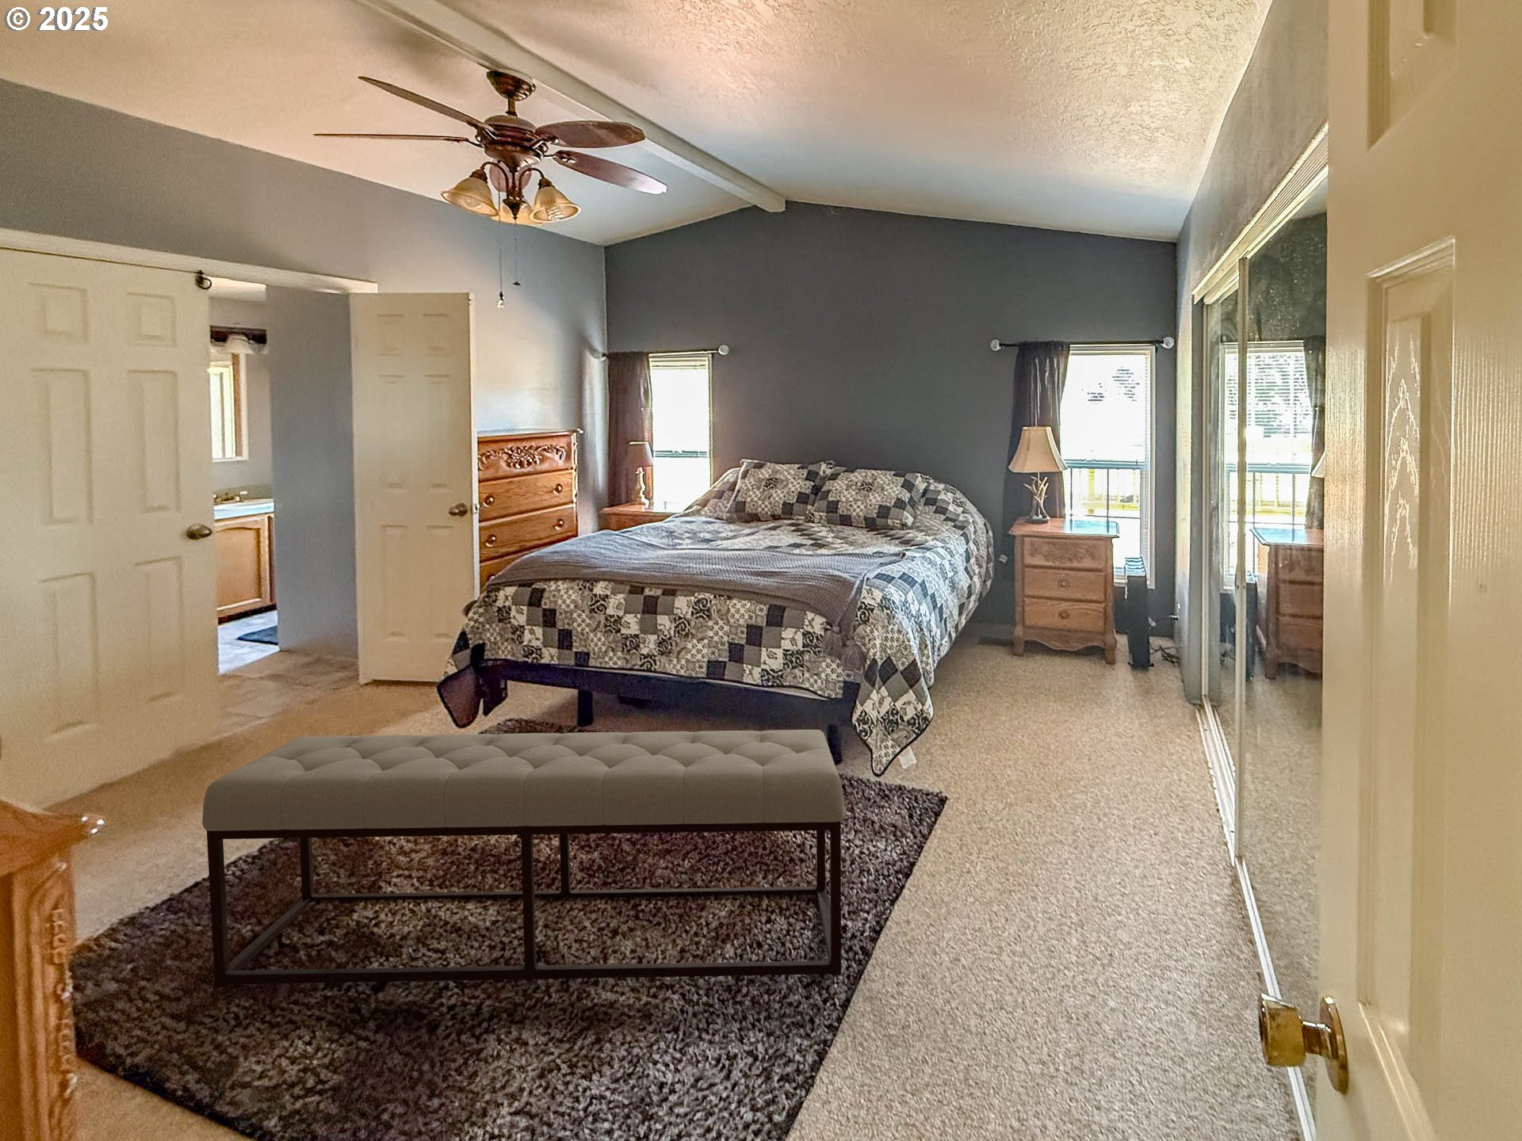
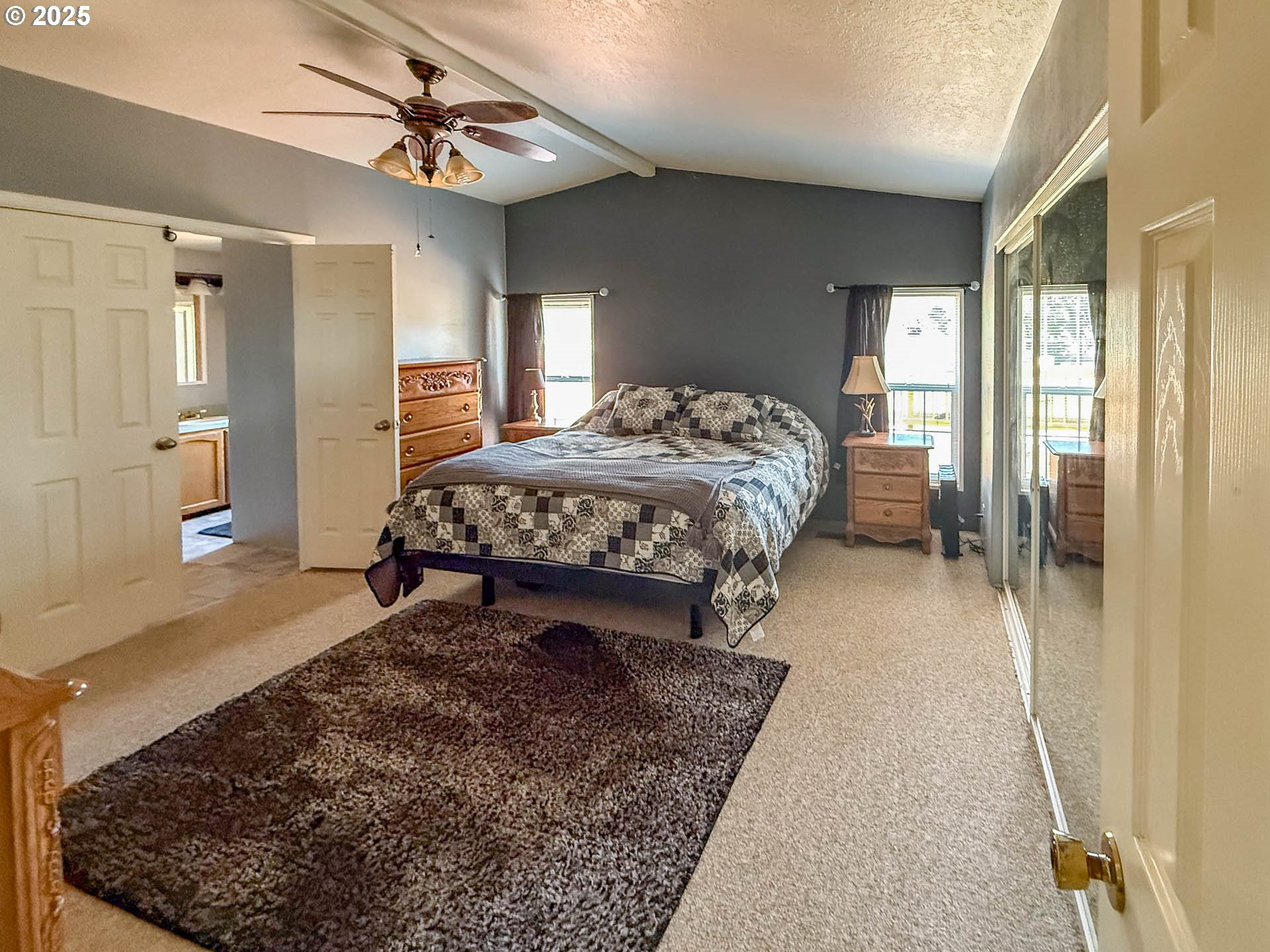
- bench [201,729,846,988]
